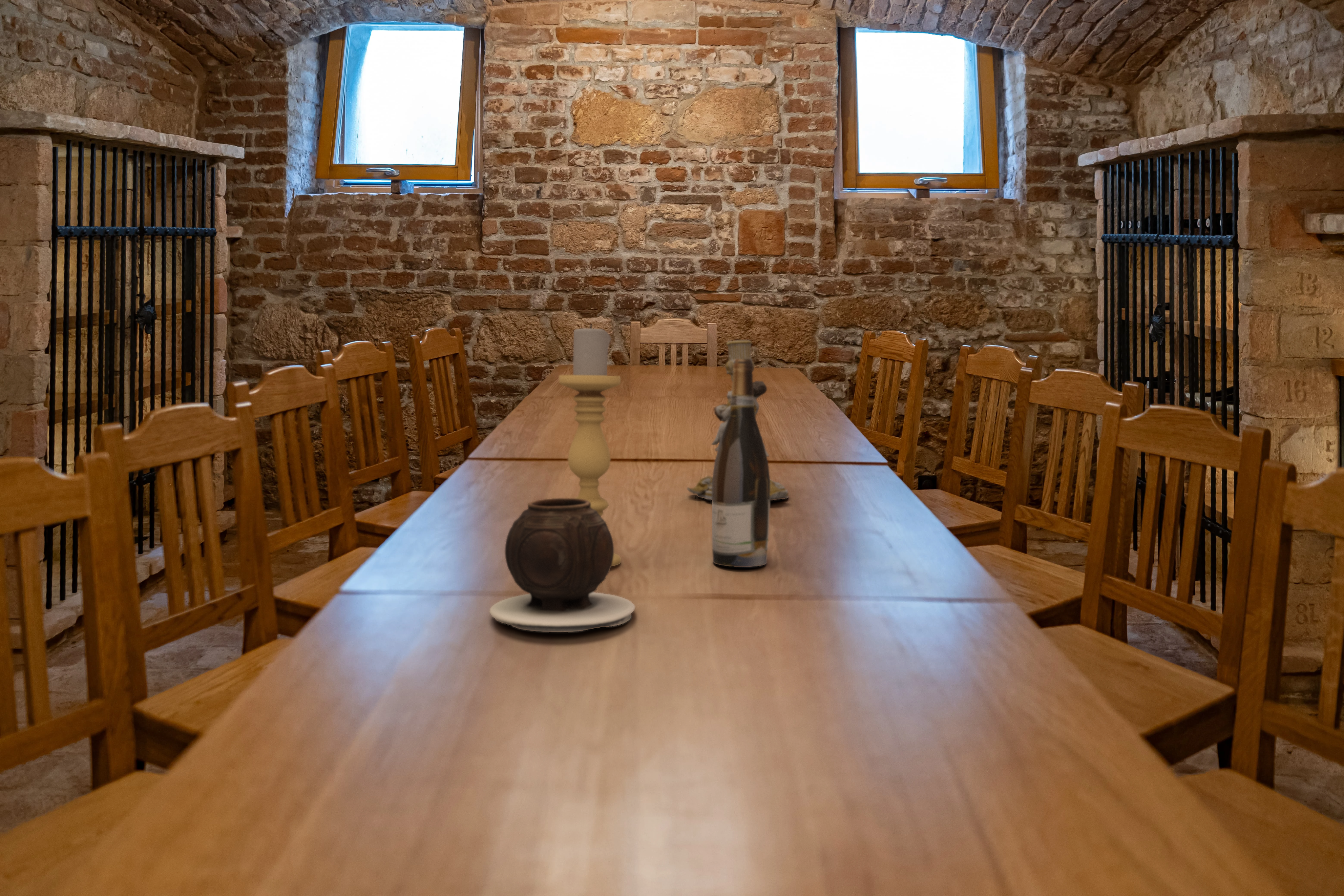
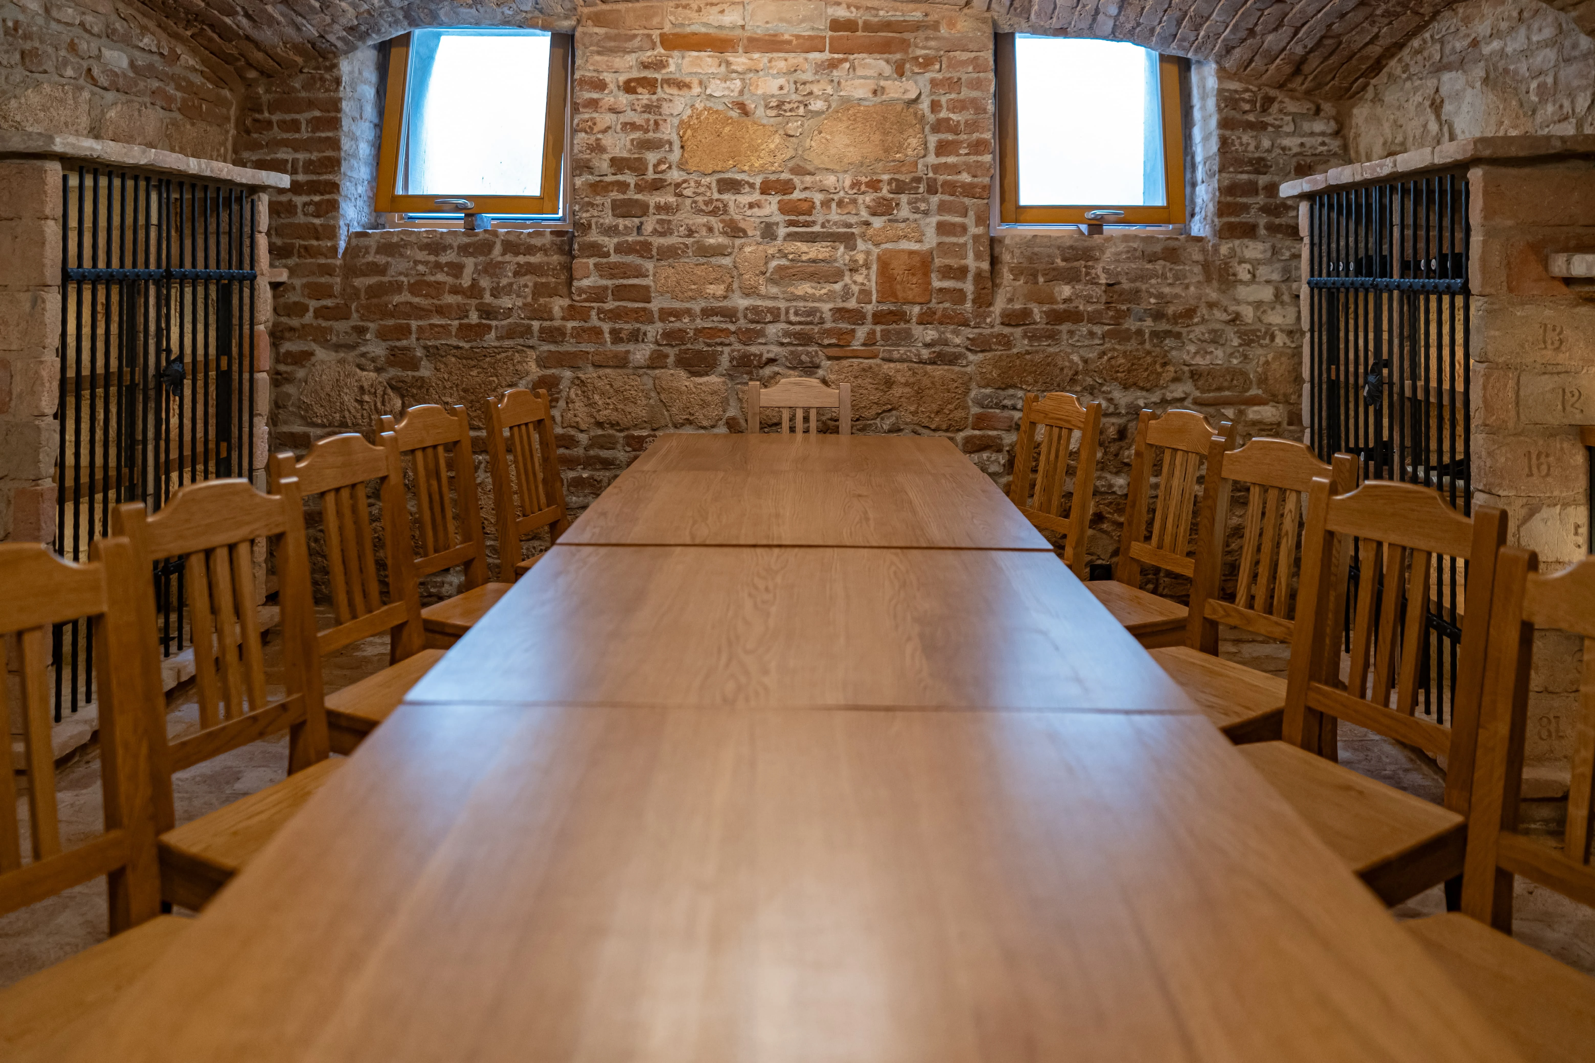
- candlestick [687,340,789,501]
- vase [489,498,636,633]
- wine bottle [711,359,770,567]
- candle holder [559,323,621,567]
